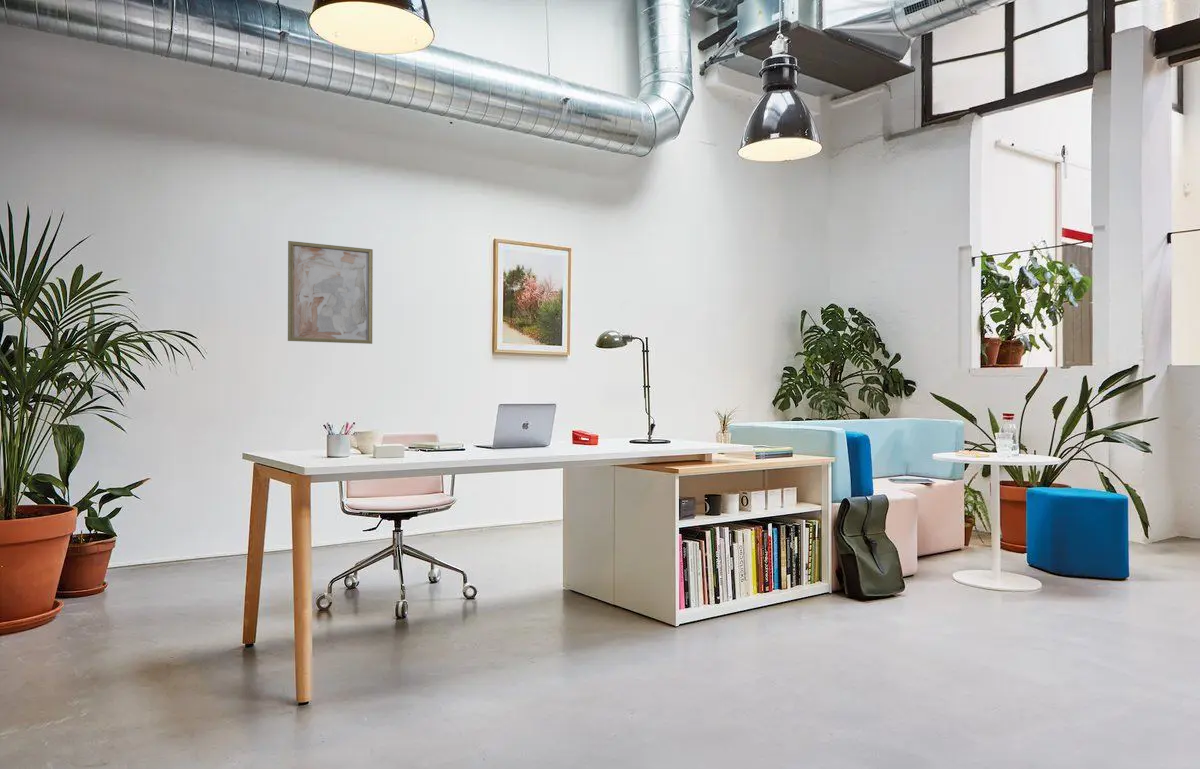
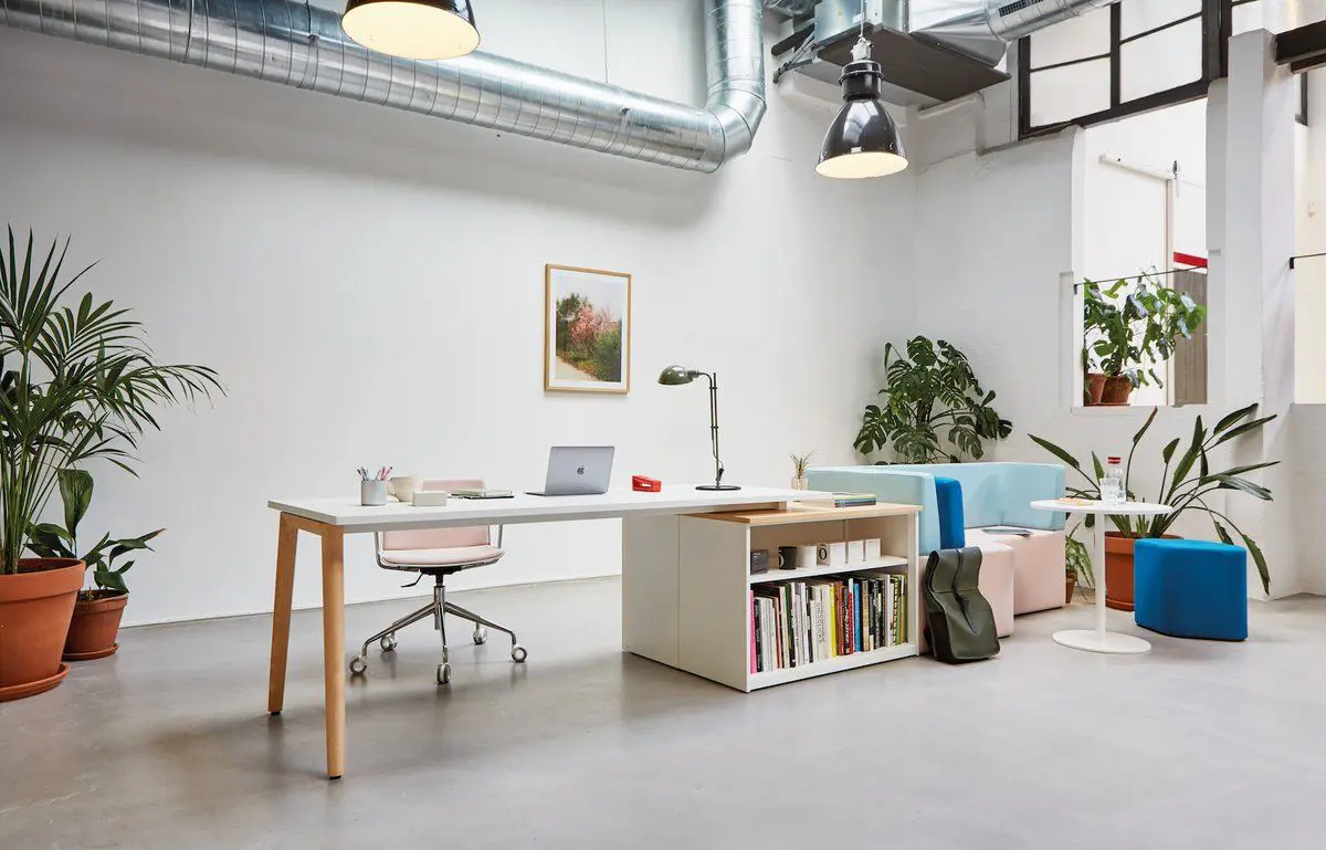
- wall art [287,240,374,345]
